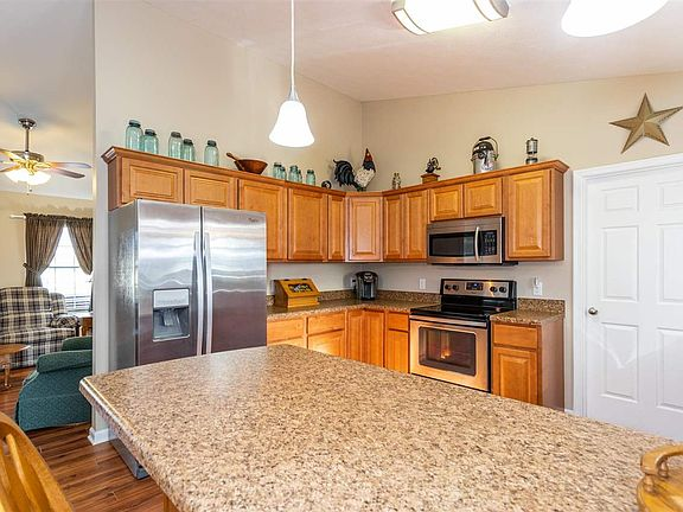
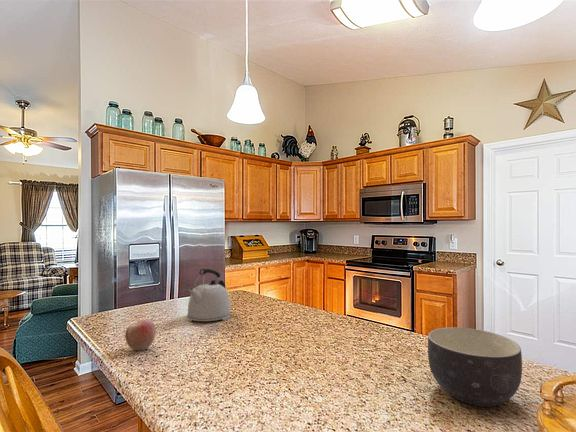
+ bowl [427,326,523,408]
+ apple [124,320,157,351]
+ kettle [186,268,232,322]
